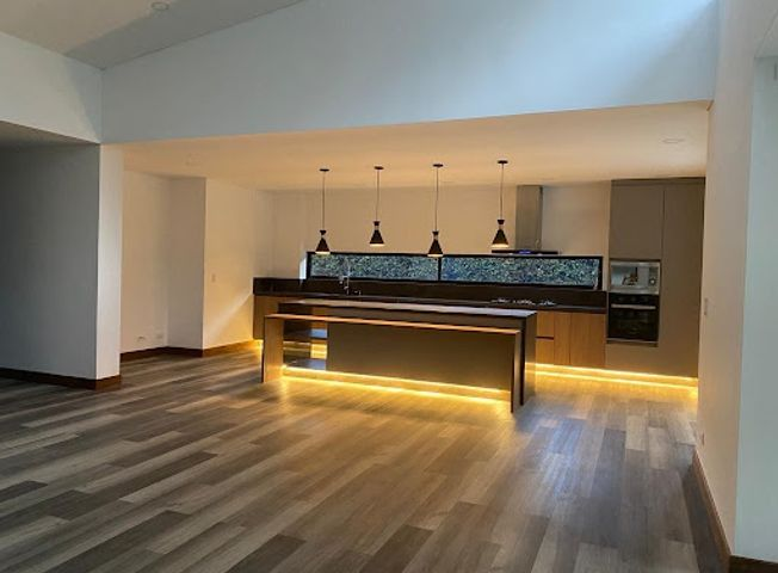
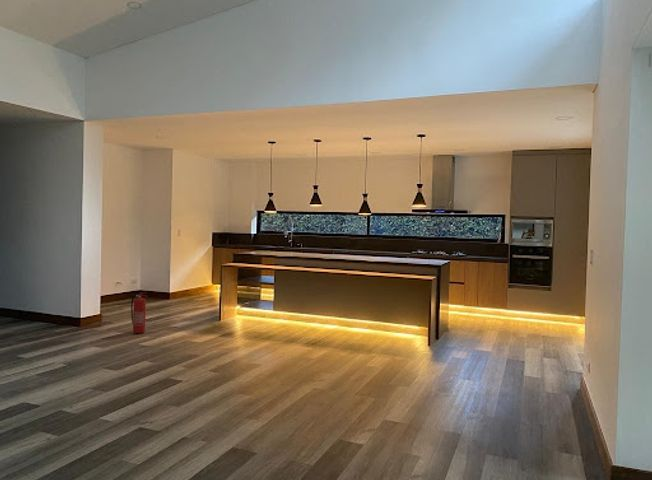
+ fire extinguisher [130,291,149,335]
